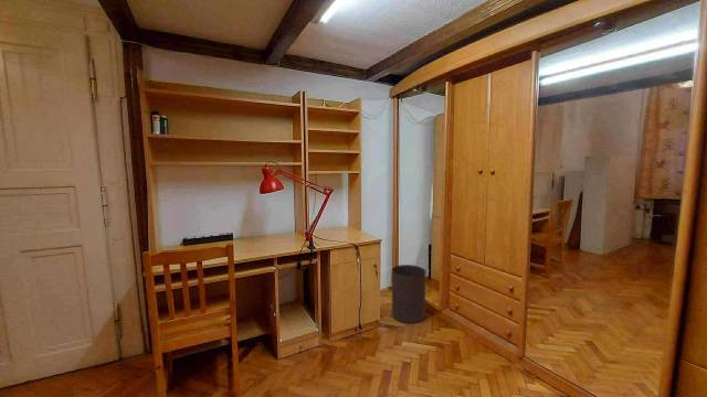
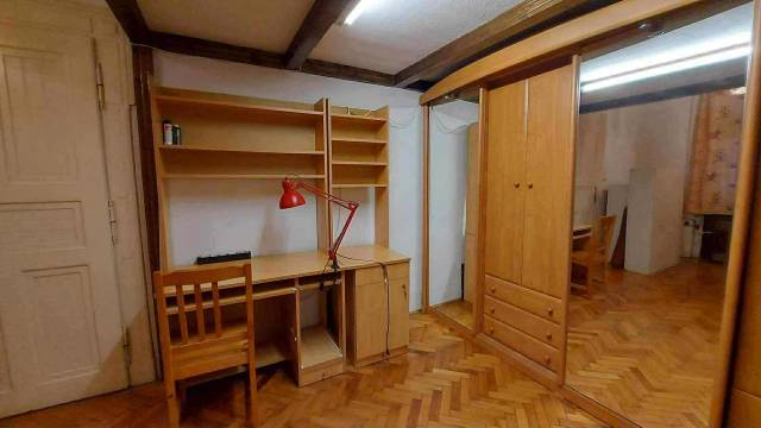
- waste bin [391,264,426,324]
